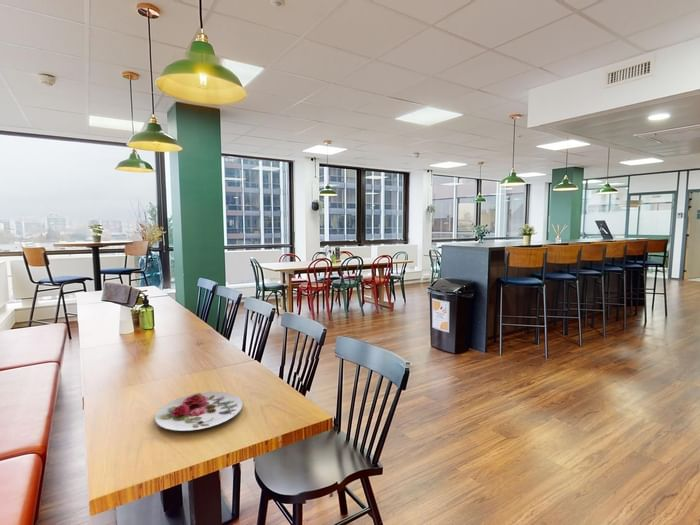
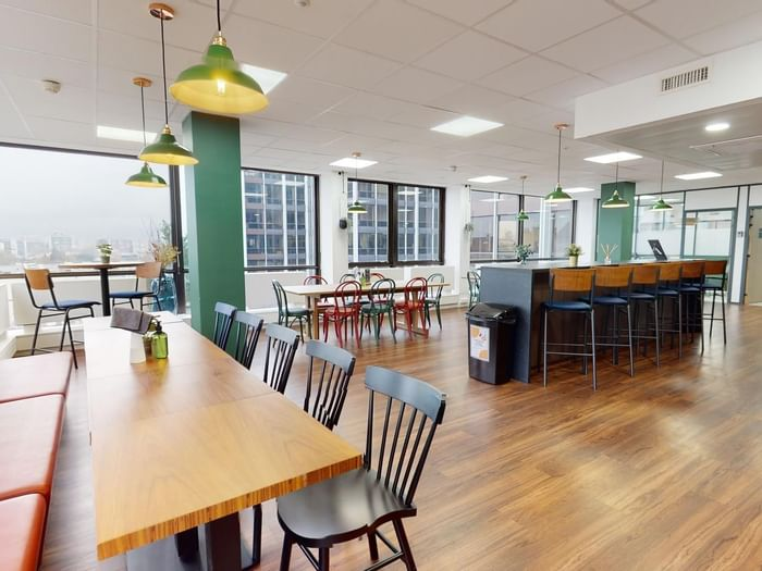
- plate [154,391,243,432]
